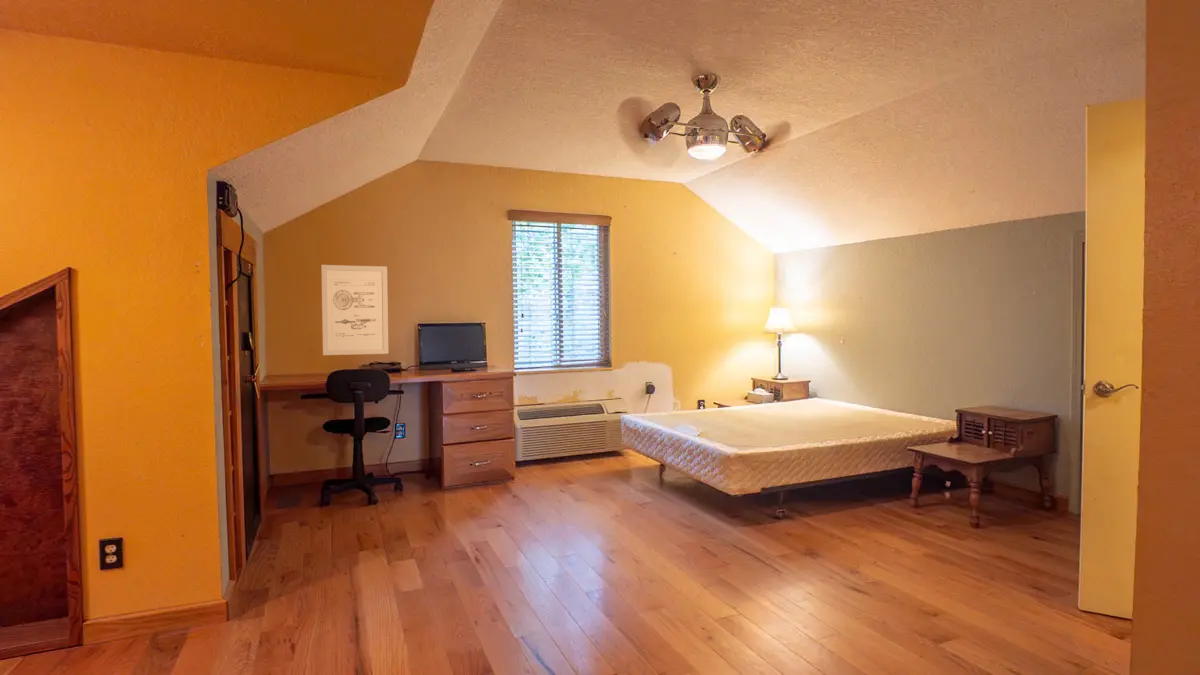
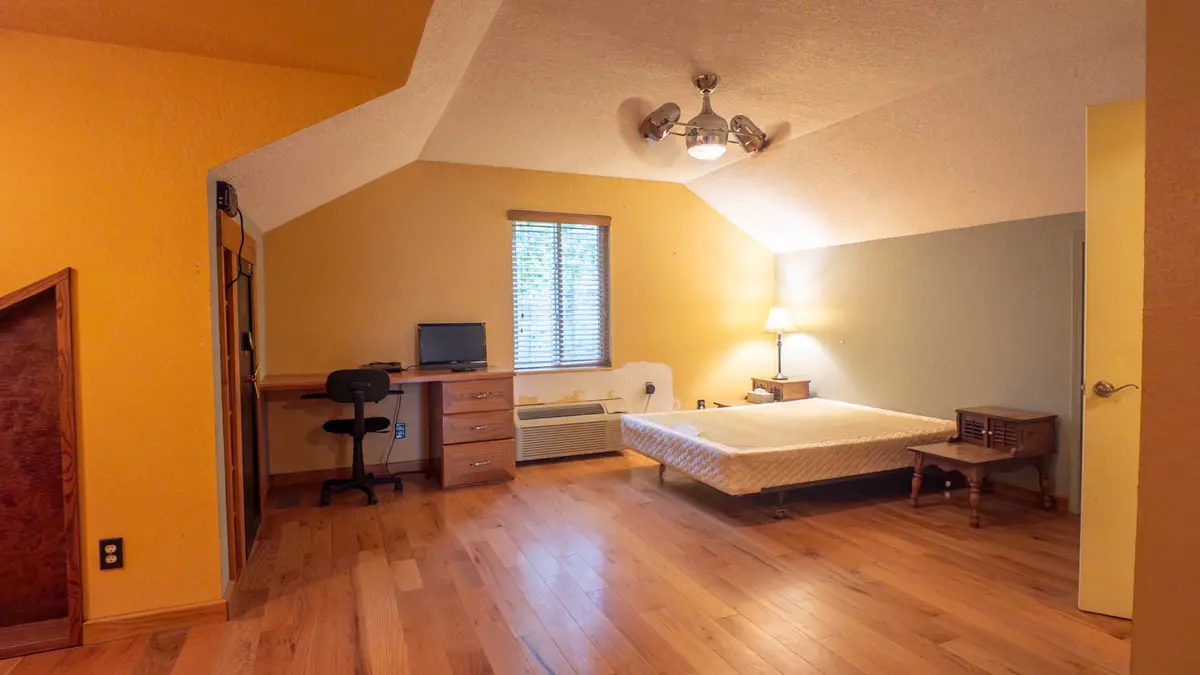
- wall art [320,264,389,356]
